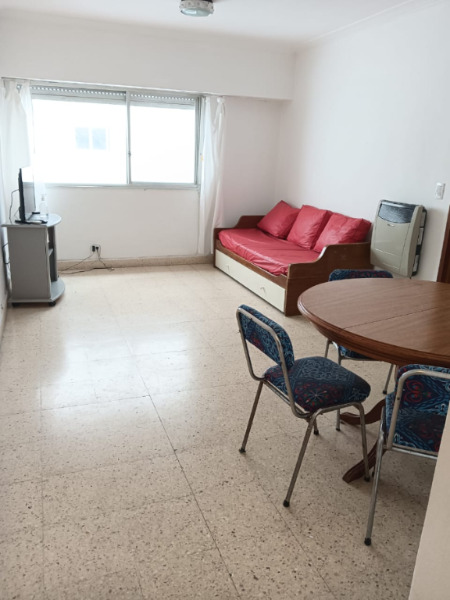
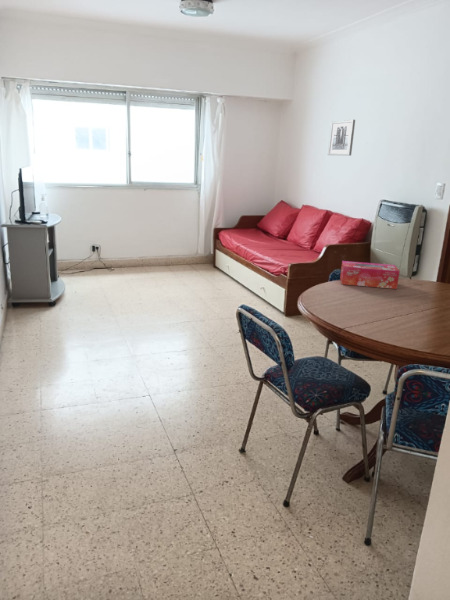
+ tissue box [339,260,401,290]
+ wall art [327,119,356,157]
